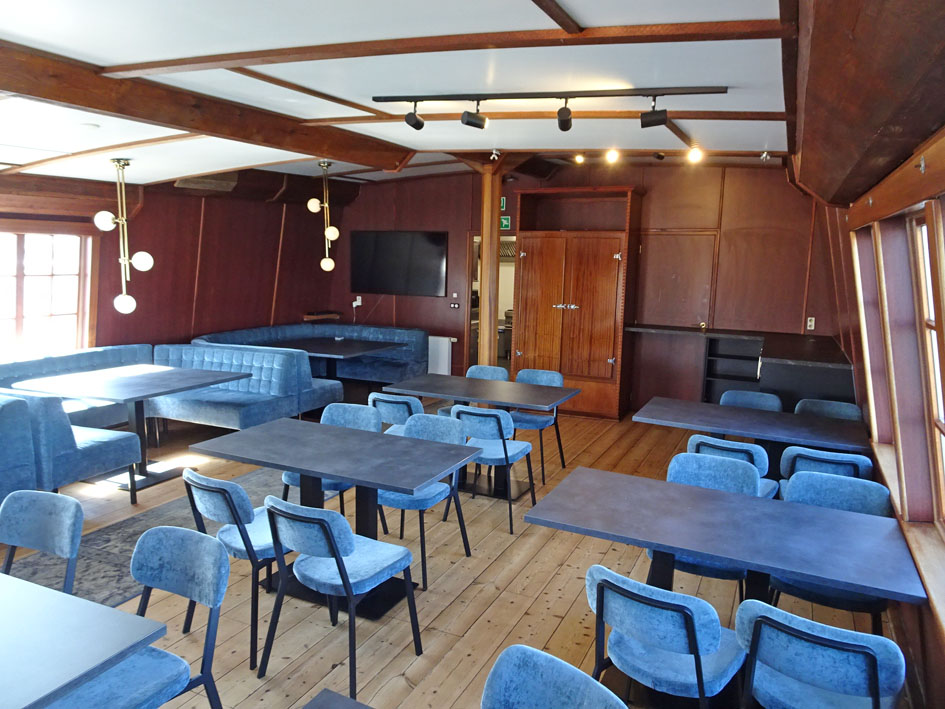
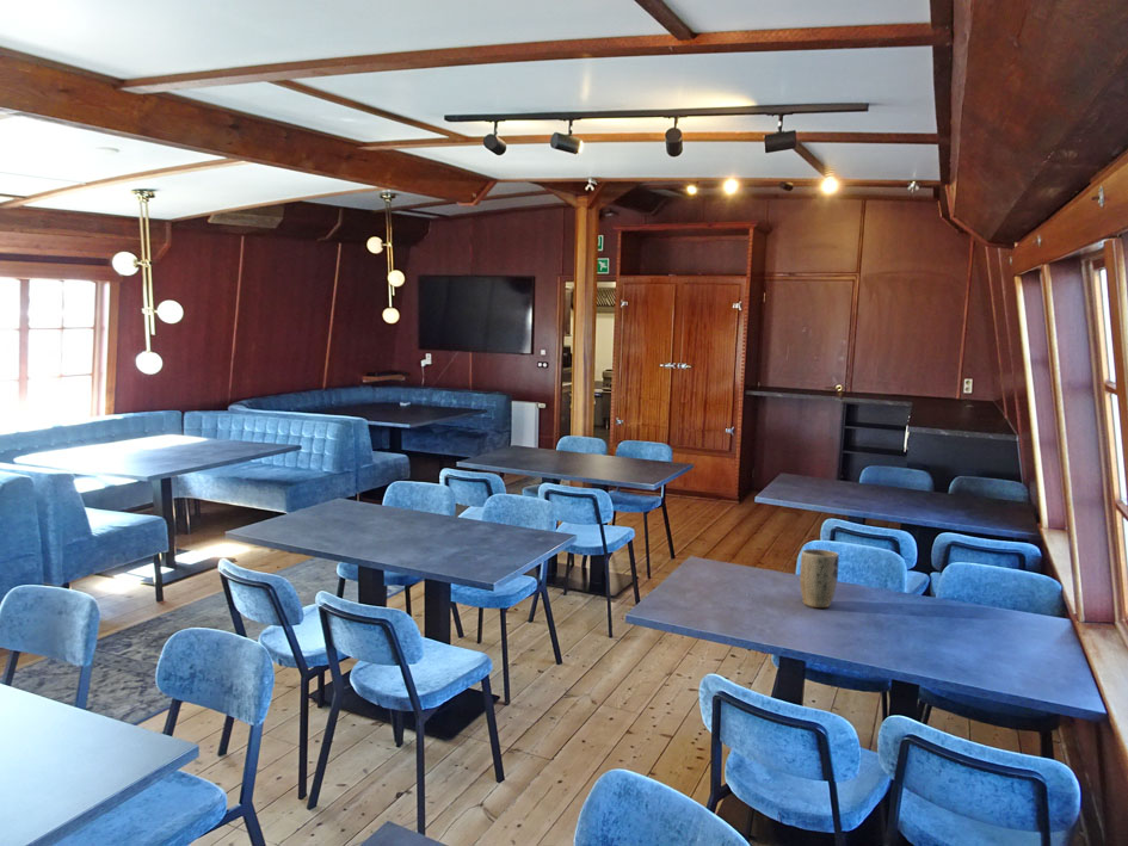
+ plant pot [799,548,840,609]
